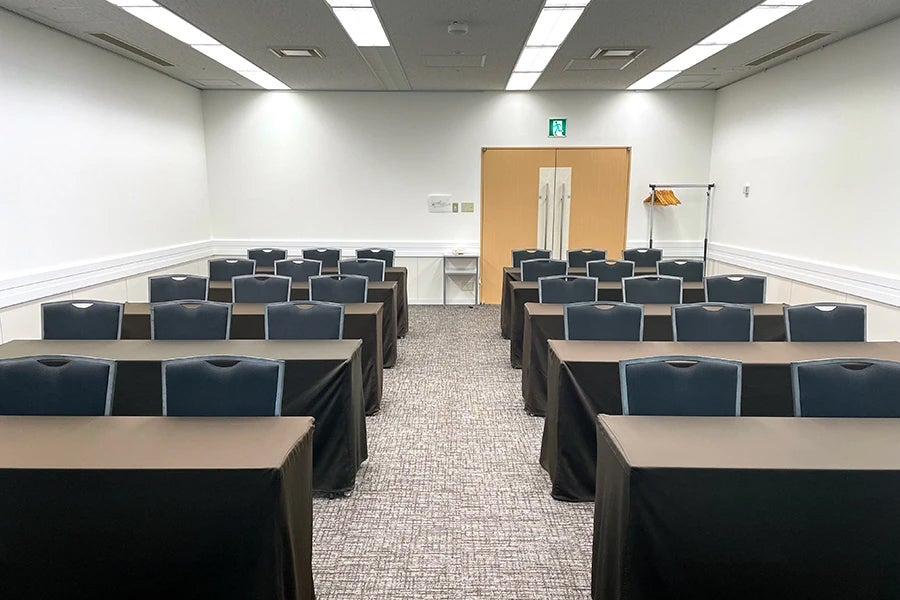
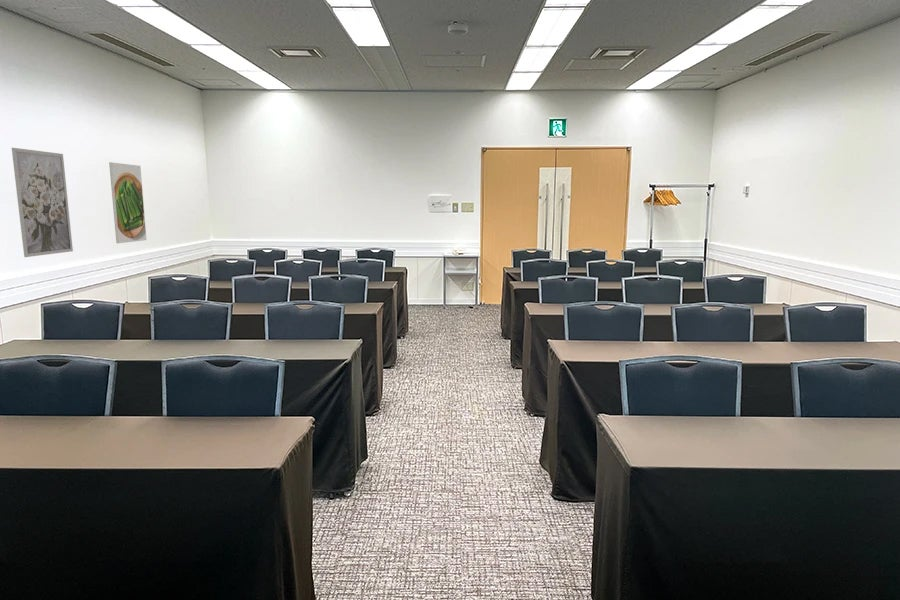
+ wall art [11,147,74,258]
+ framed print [108,161,147,244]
